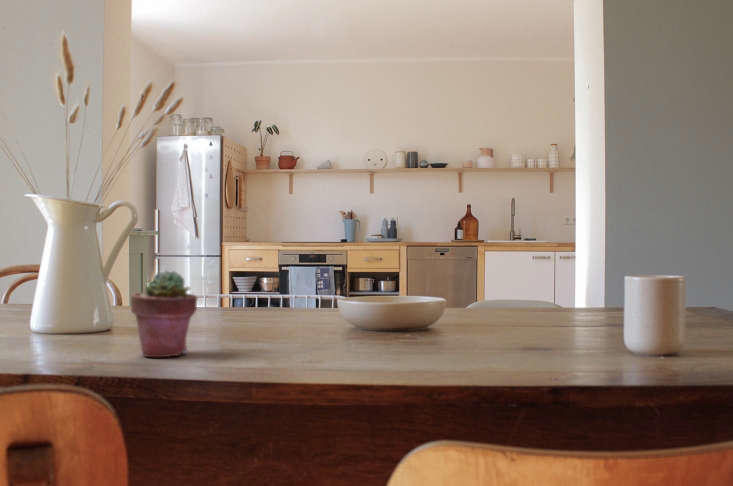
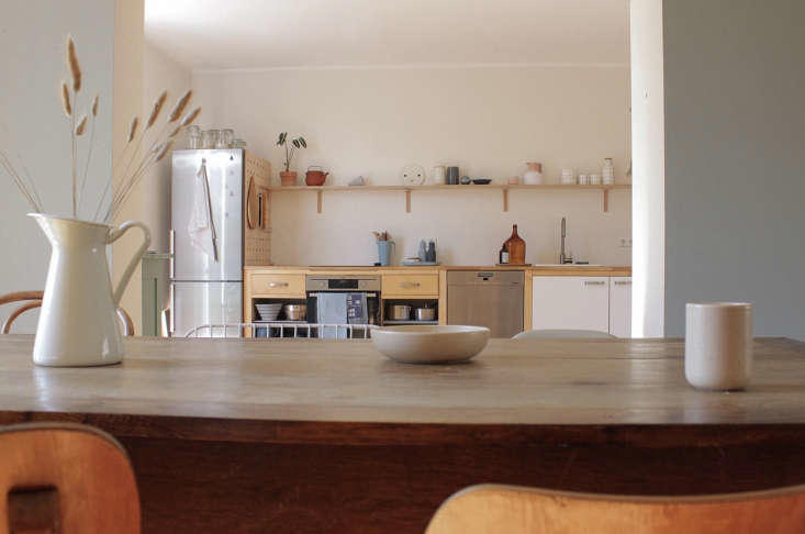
- potted succulent [130,269,198,358]
